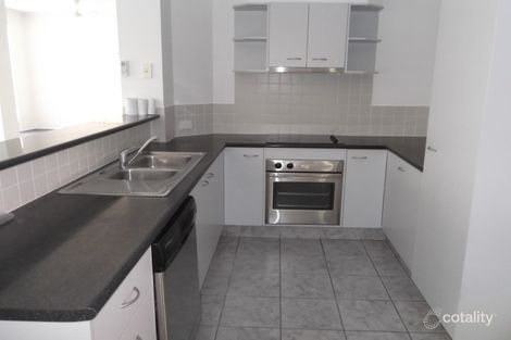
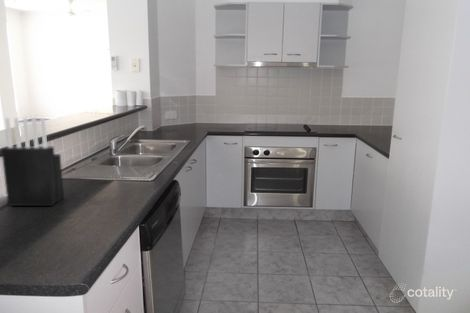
+ knife block [0,117,65,207]
